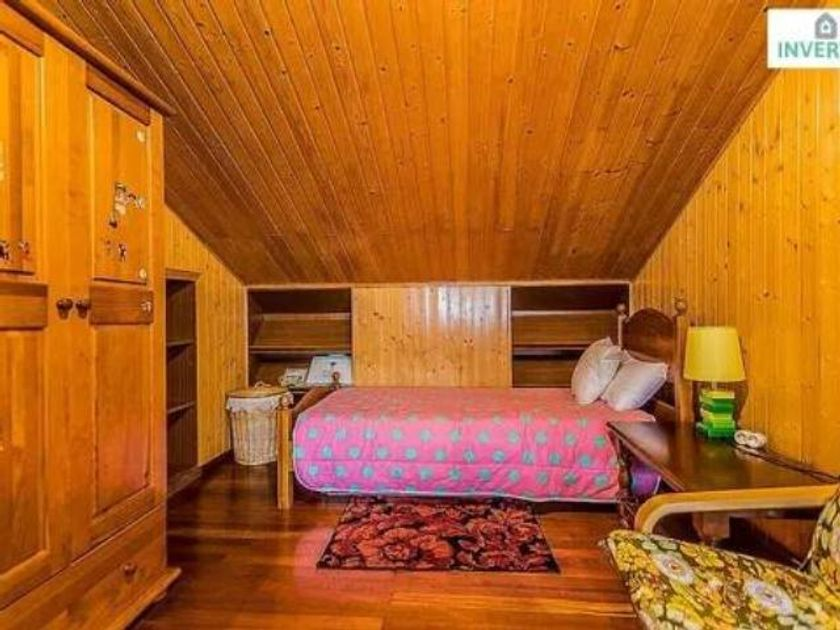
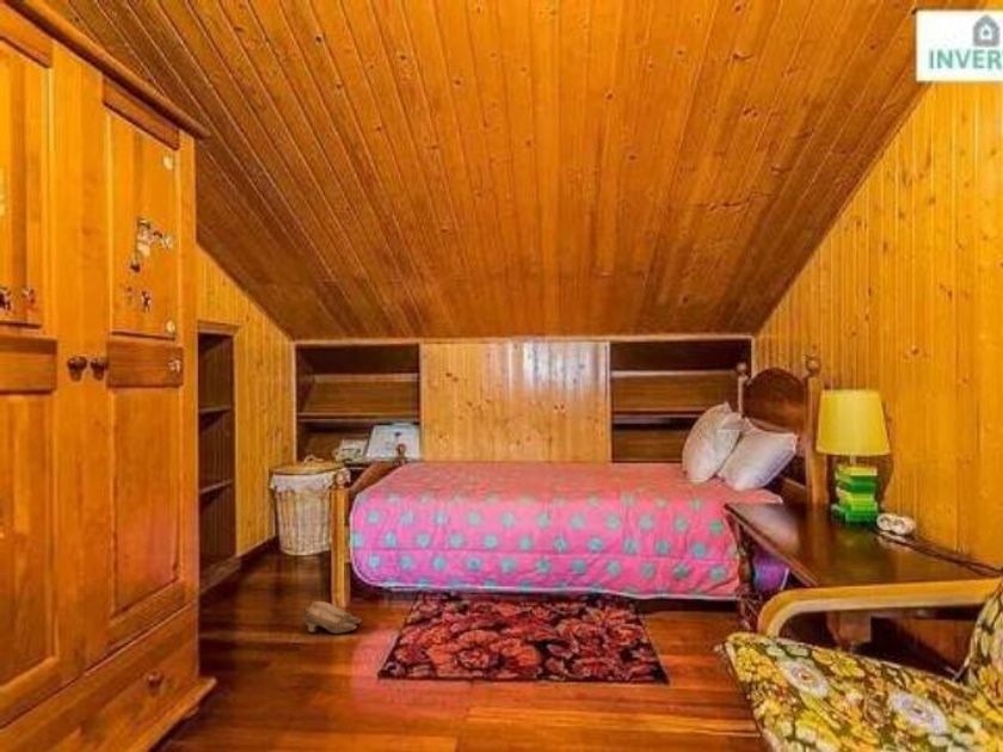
+ slippers [301,599,363,635]
